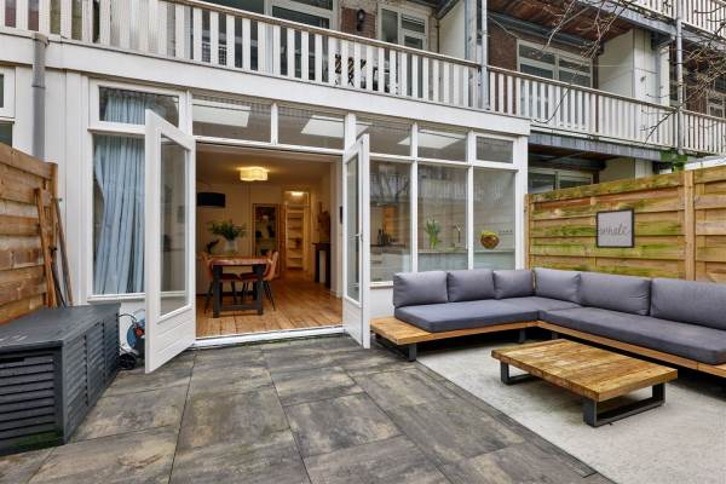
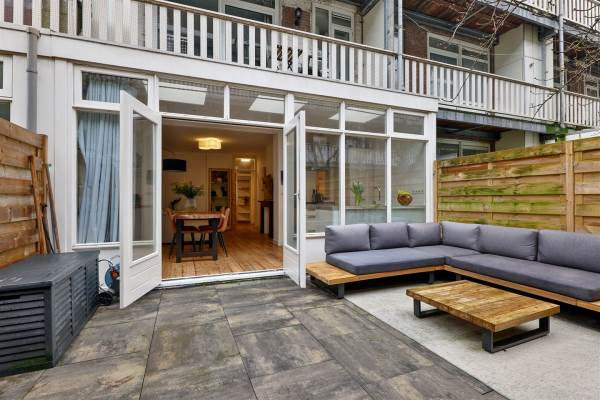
- wall art [595,207,636,249]
